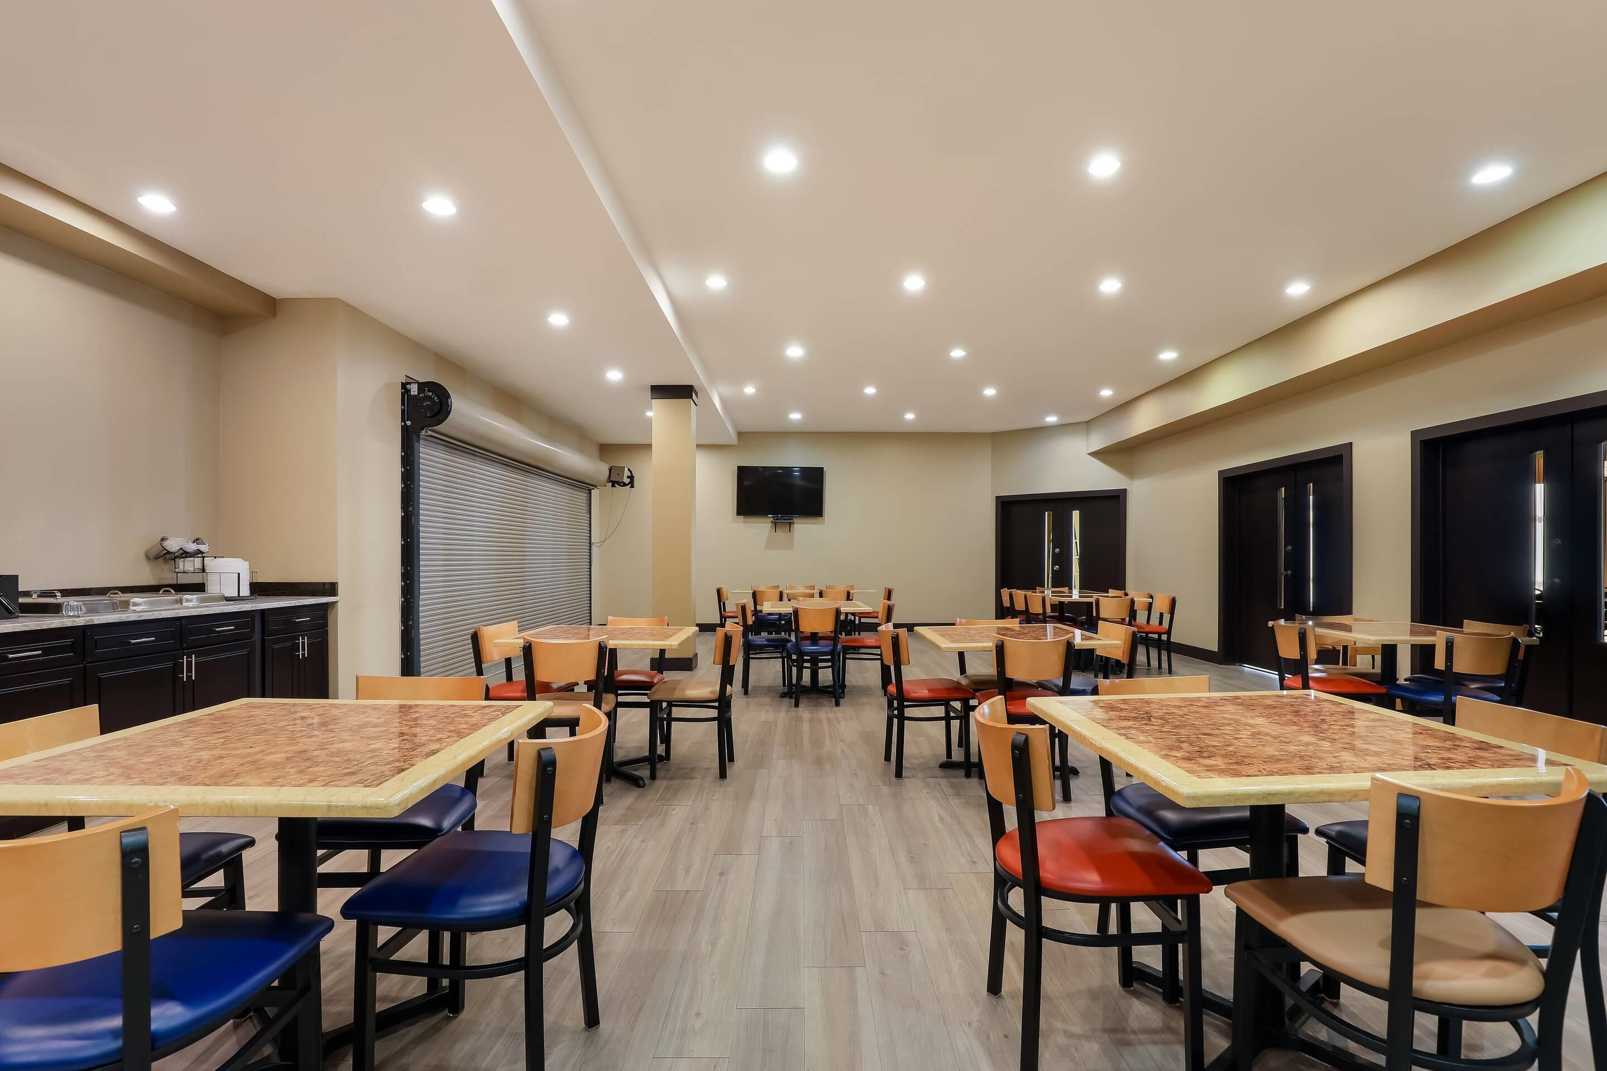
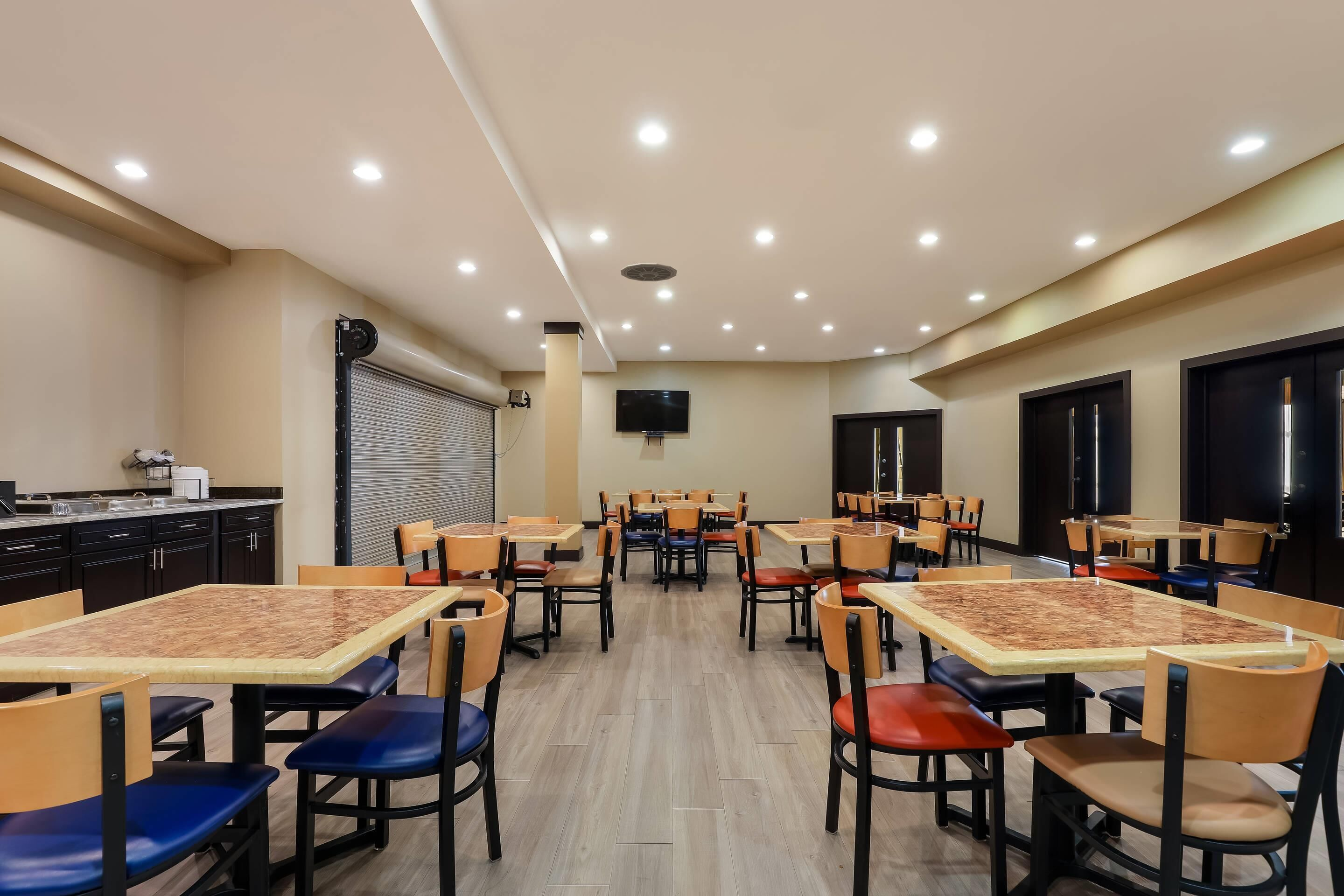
+ ceiling vent [620,263,677,282]
